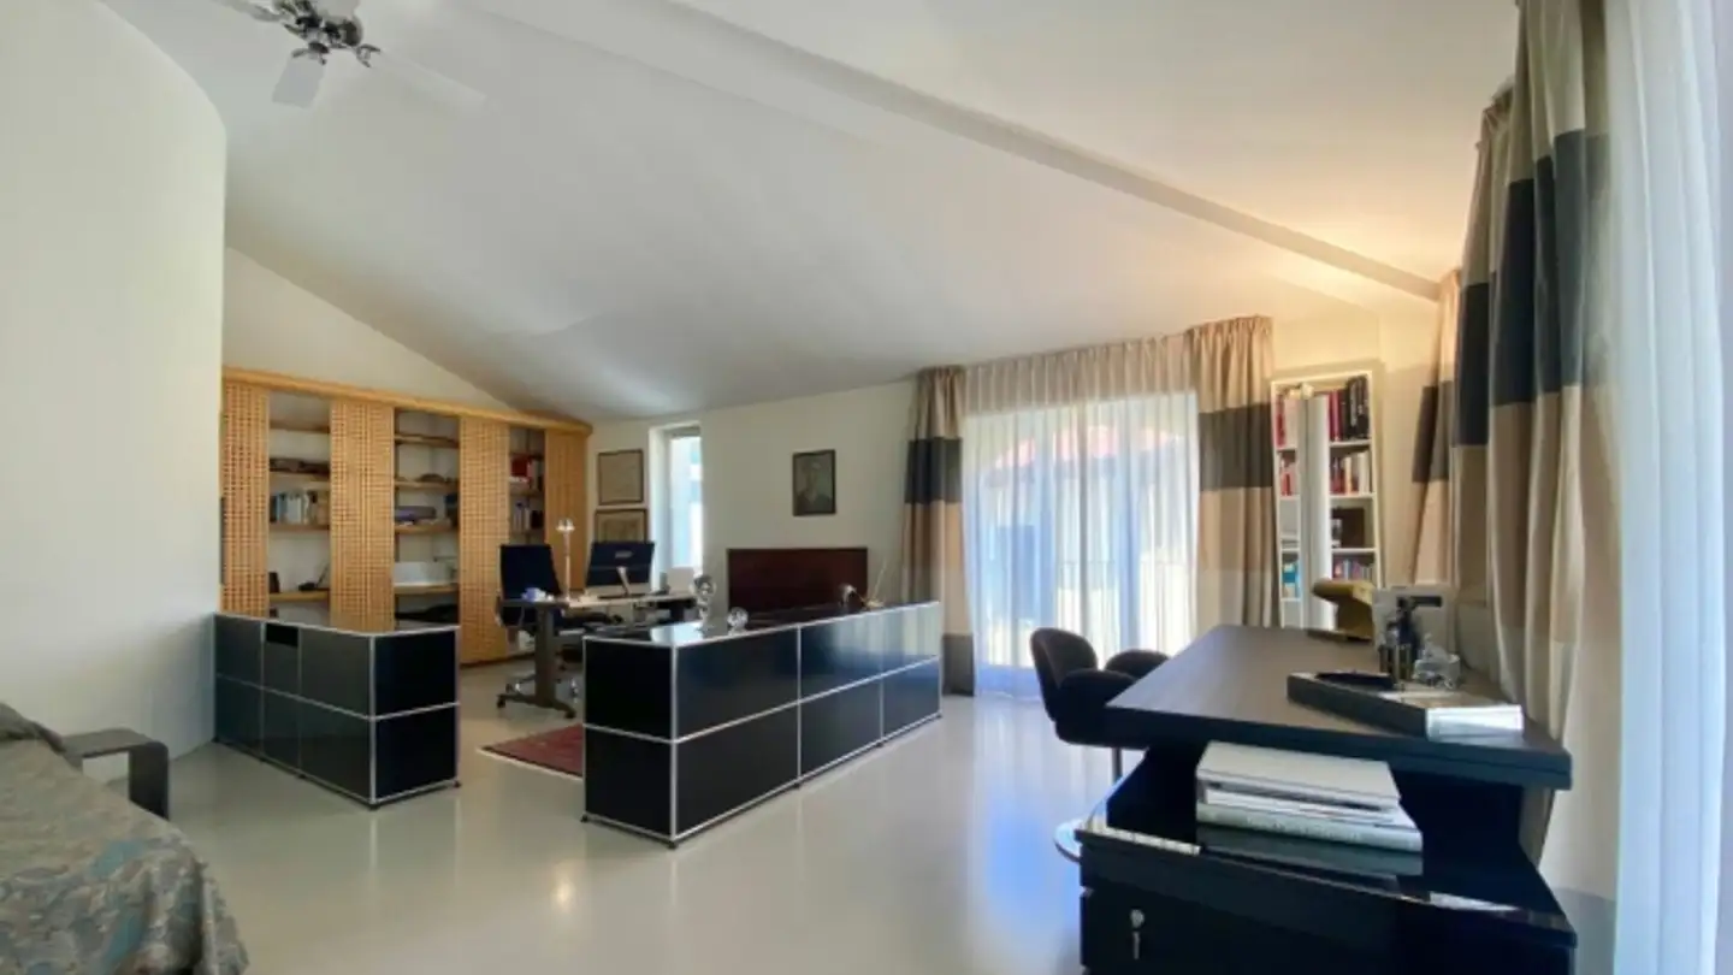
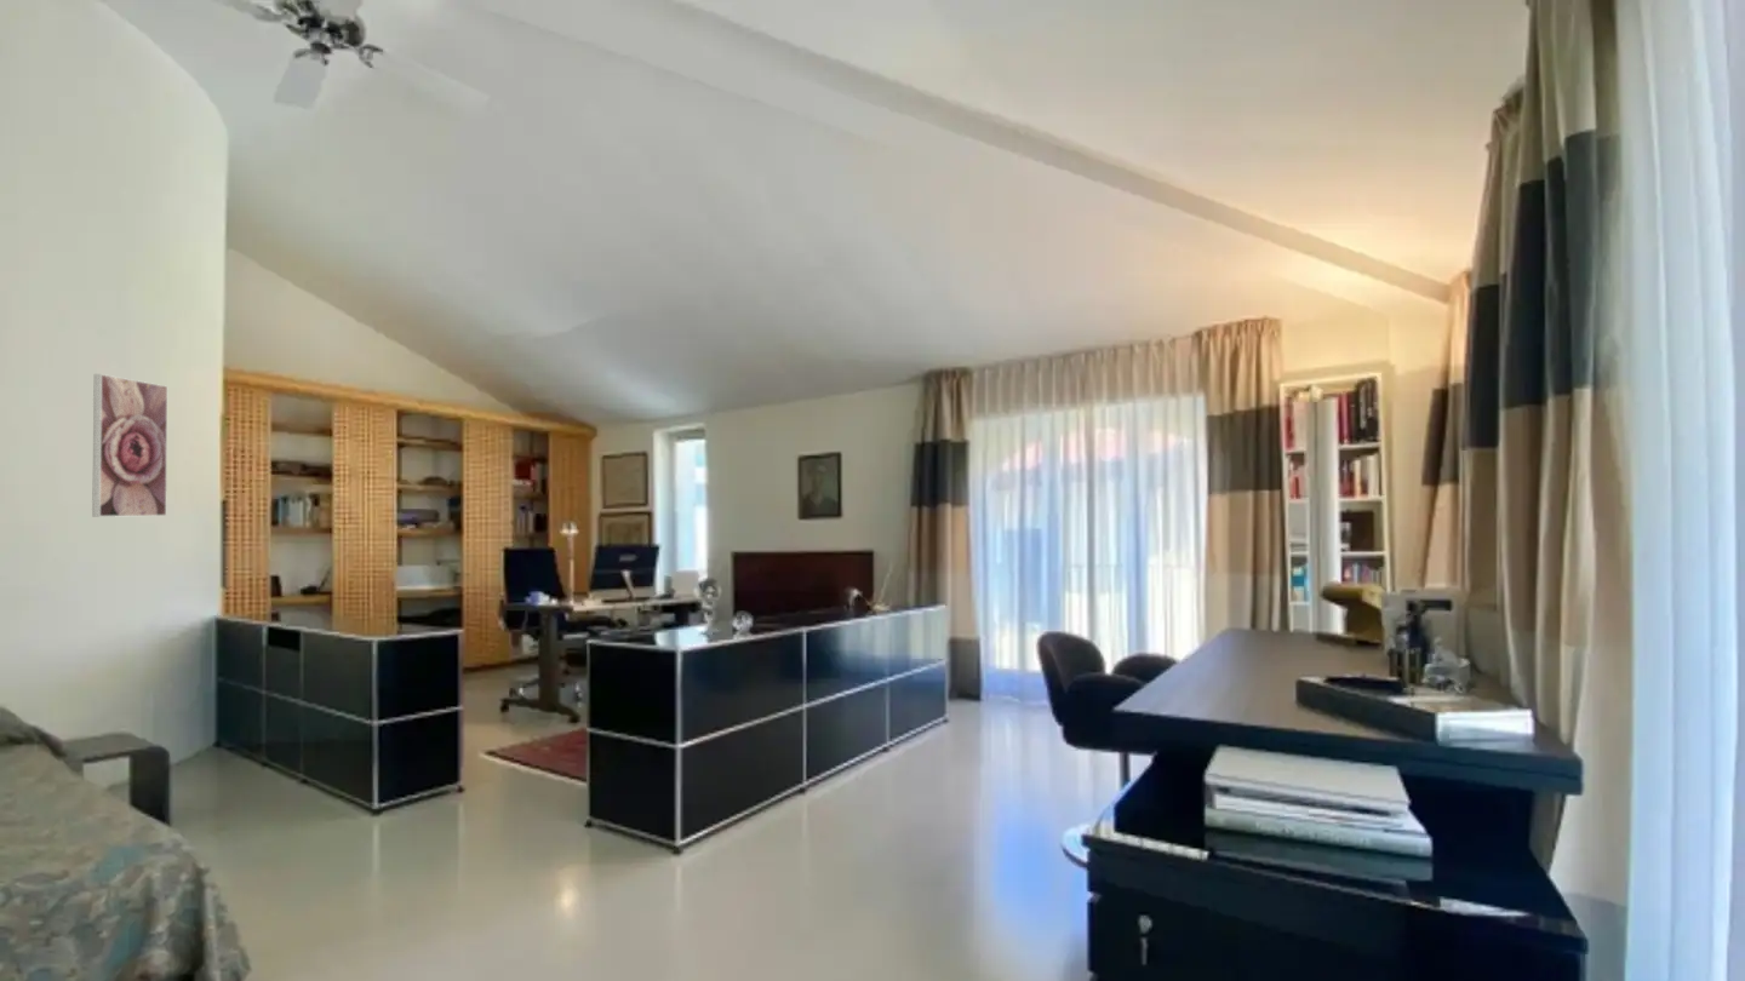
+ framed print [91,373,168,518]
